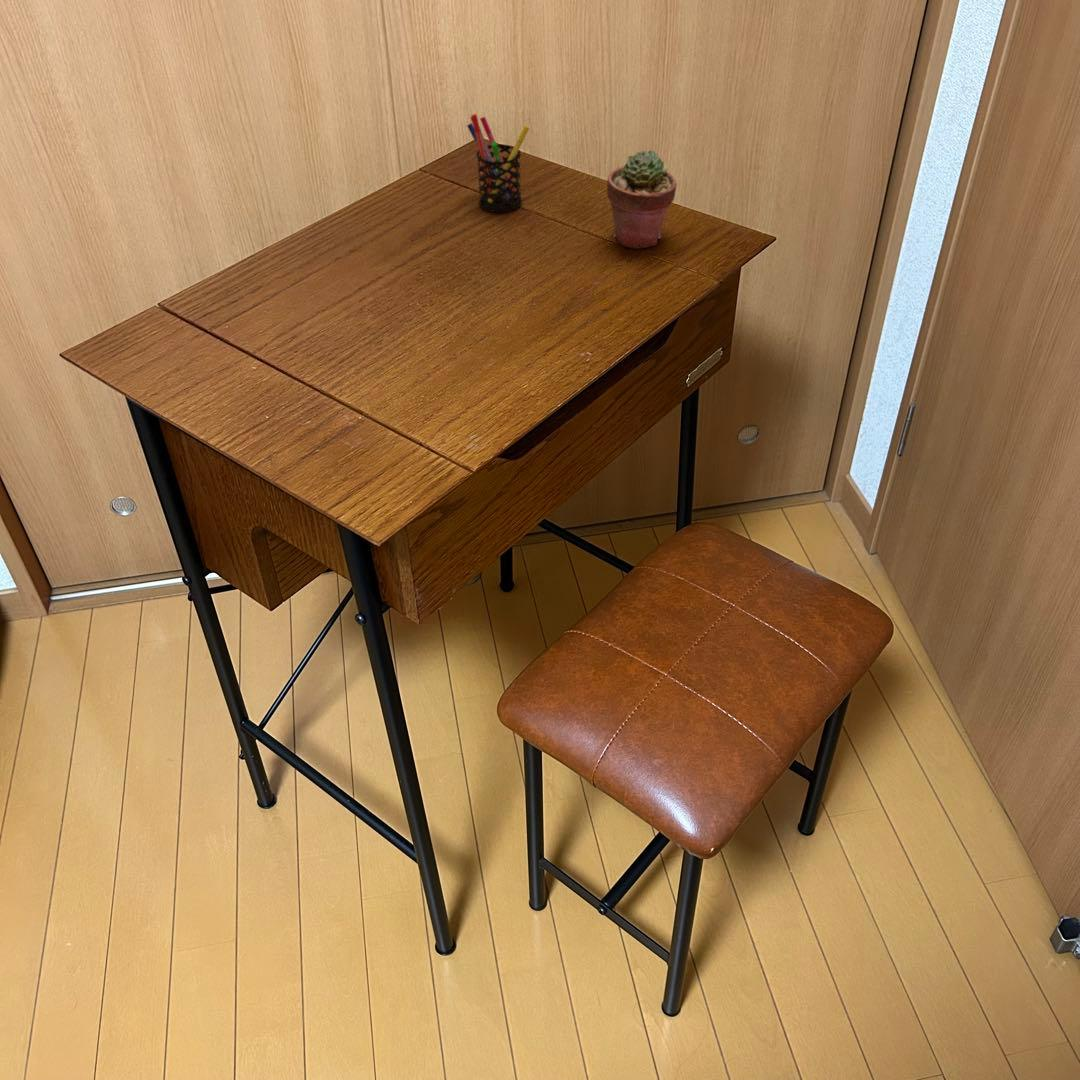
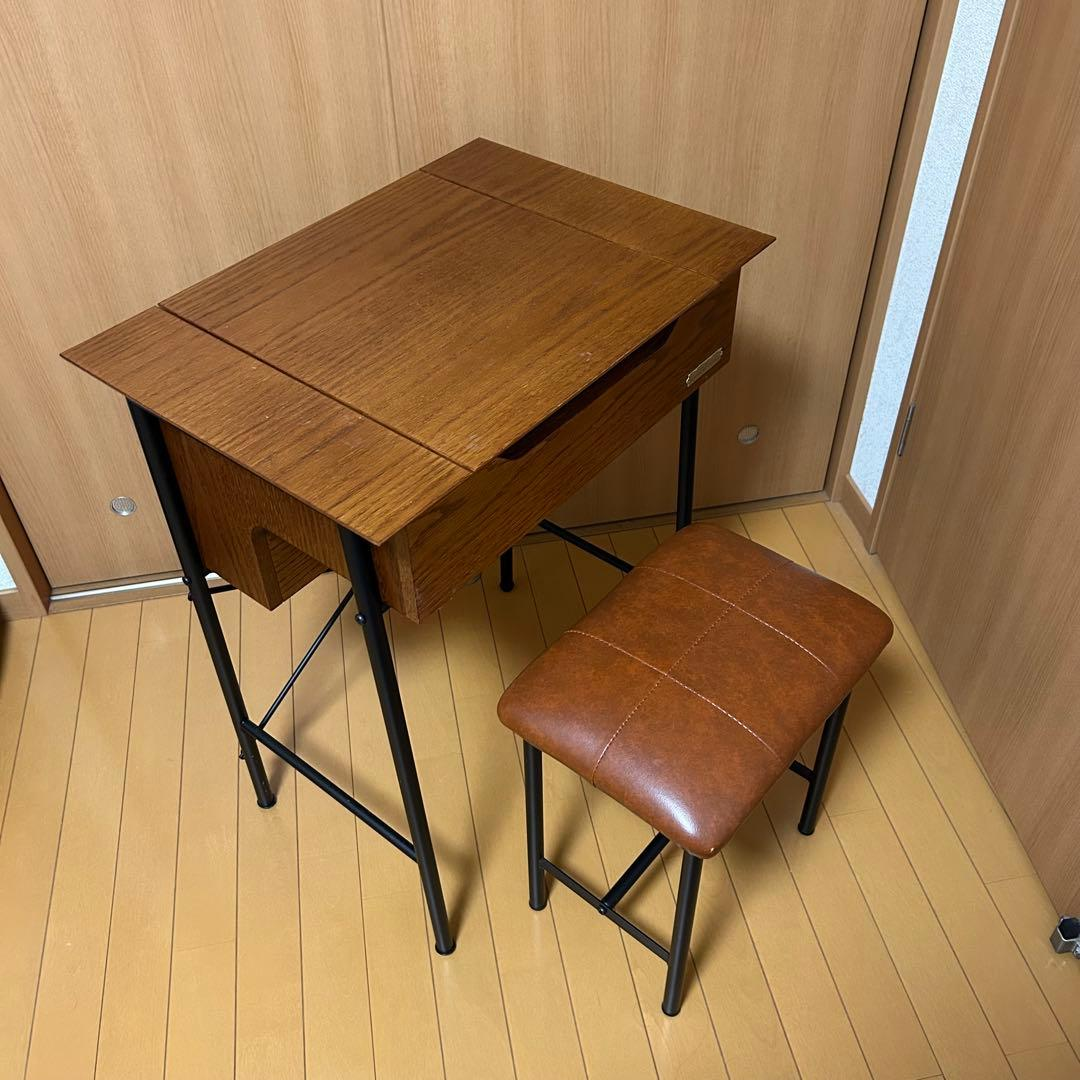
- pen holder [466,113,530,213]
- potted succulent [606,149,678,249]
